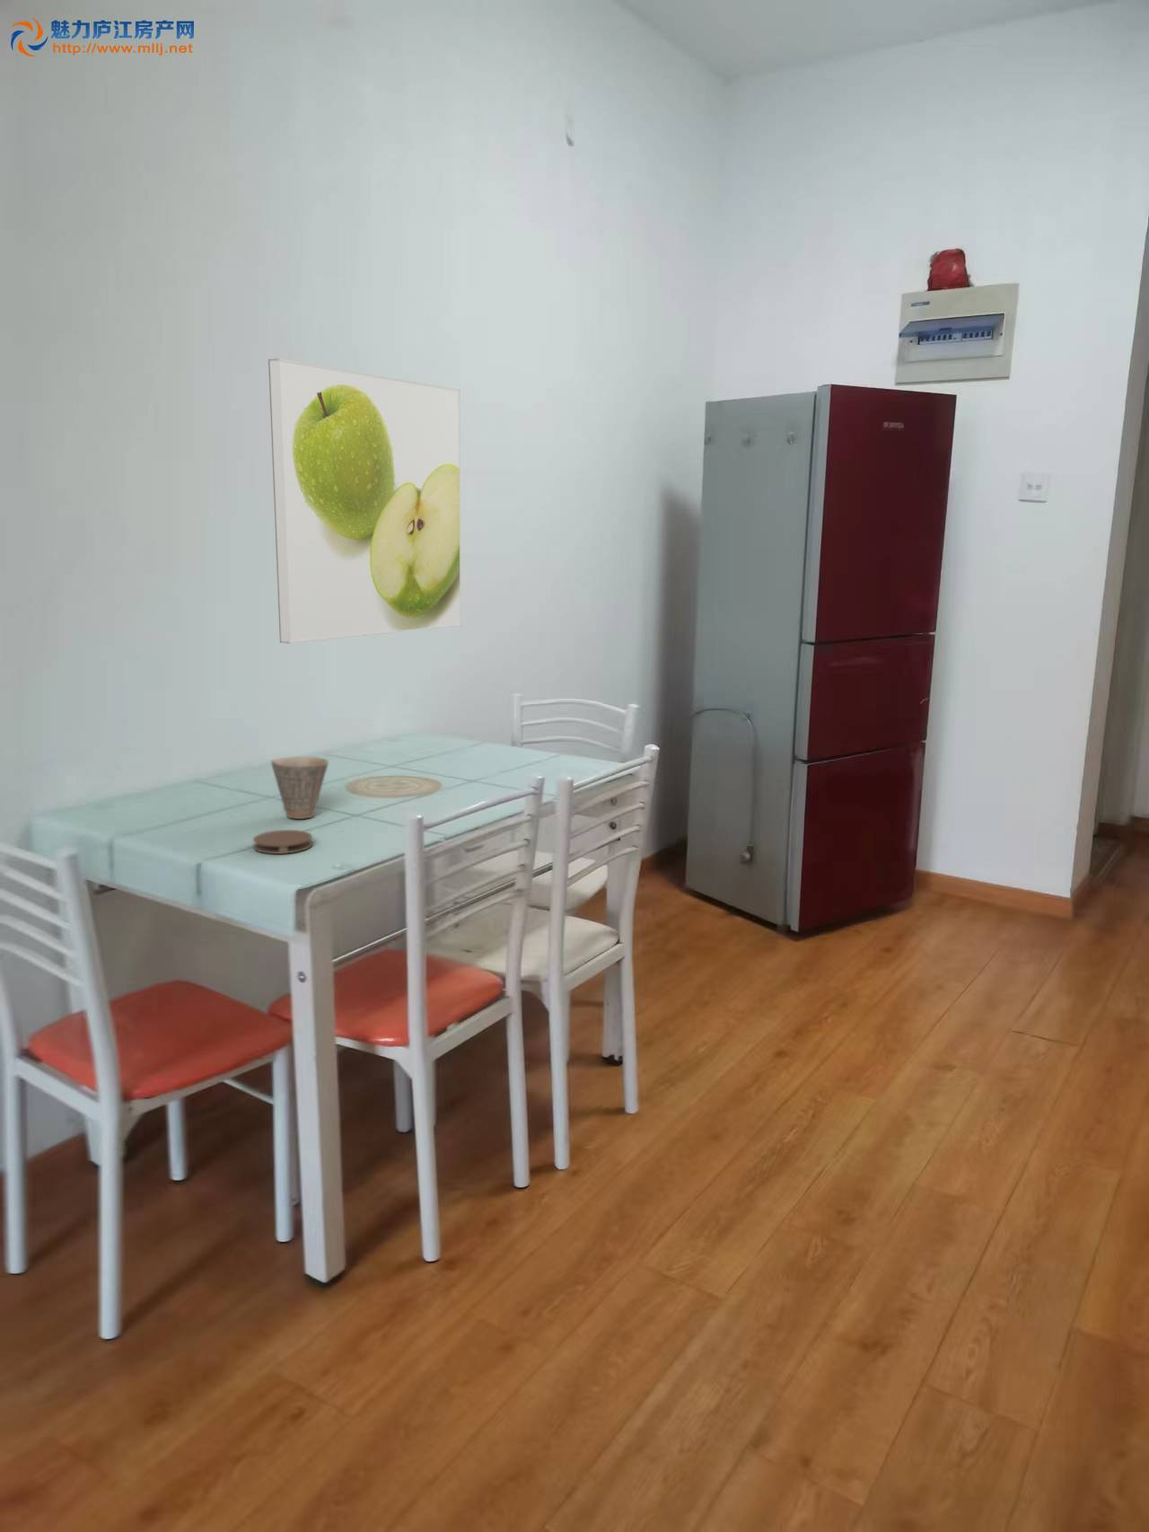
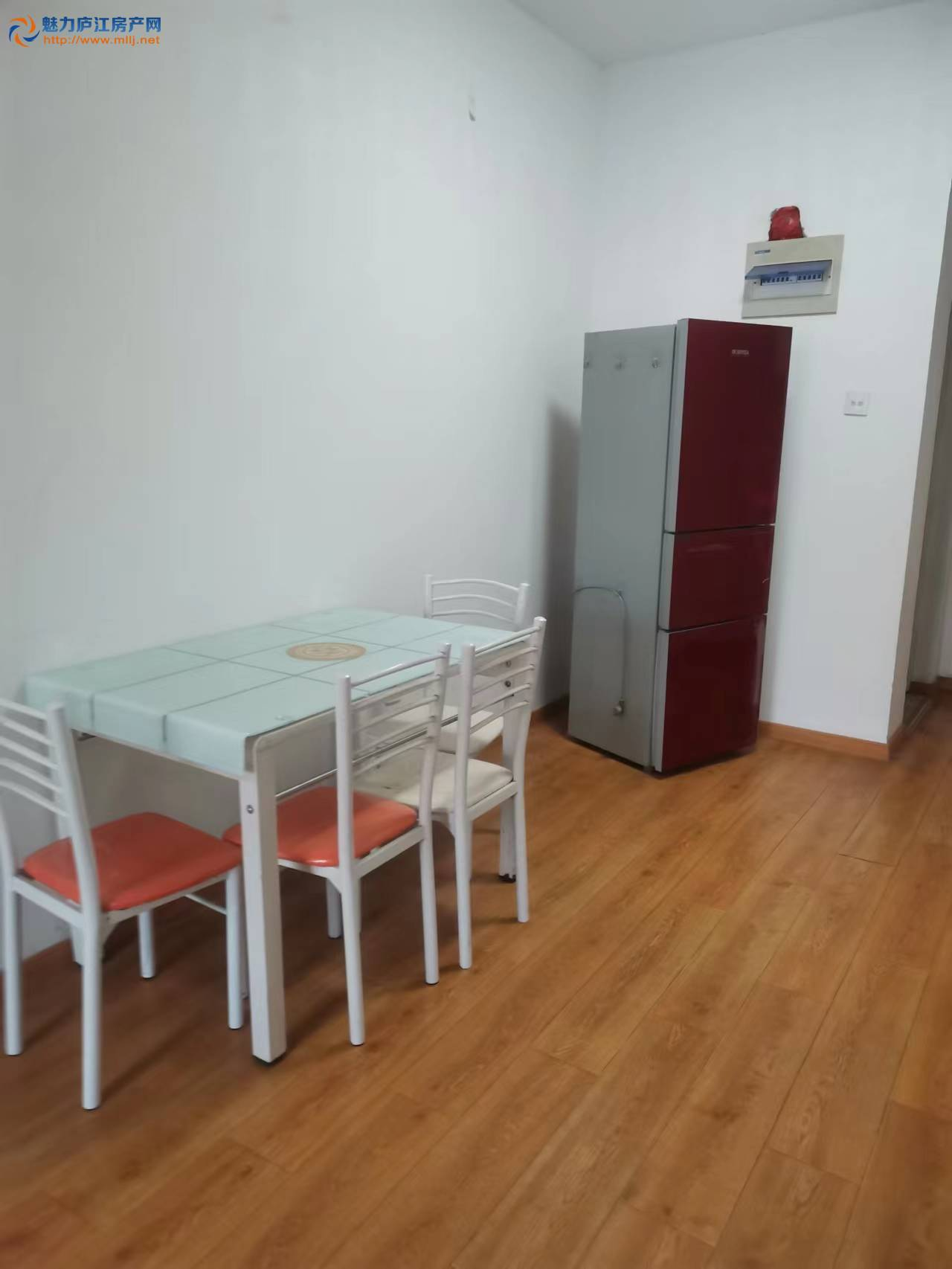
- cup [270,756,329,820]
- coaster [252,829,314,855]
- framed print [268,357,462,645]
